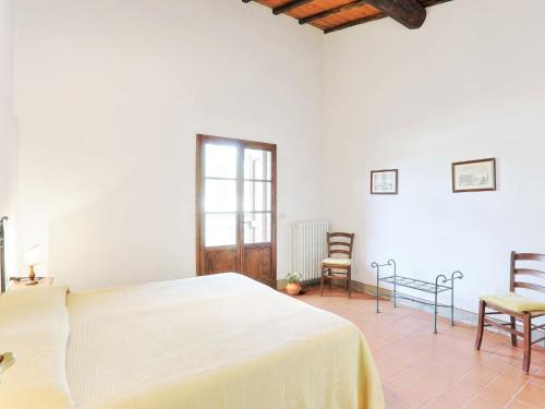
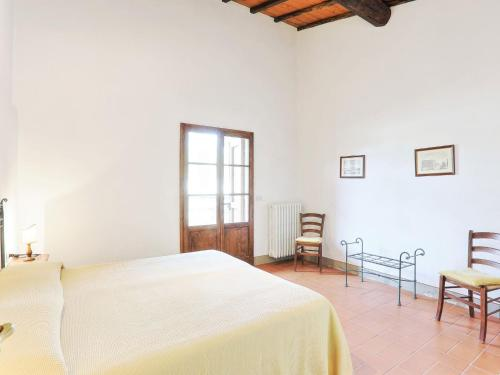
- potted plant [283,270,303,296]
